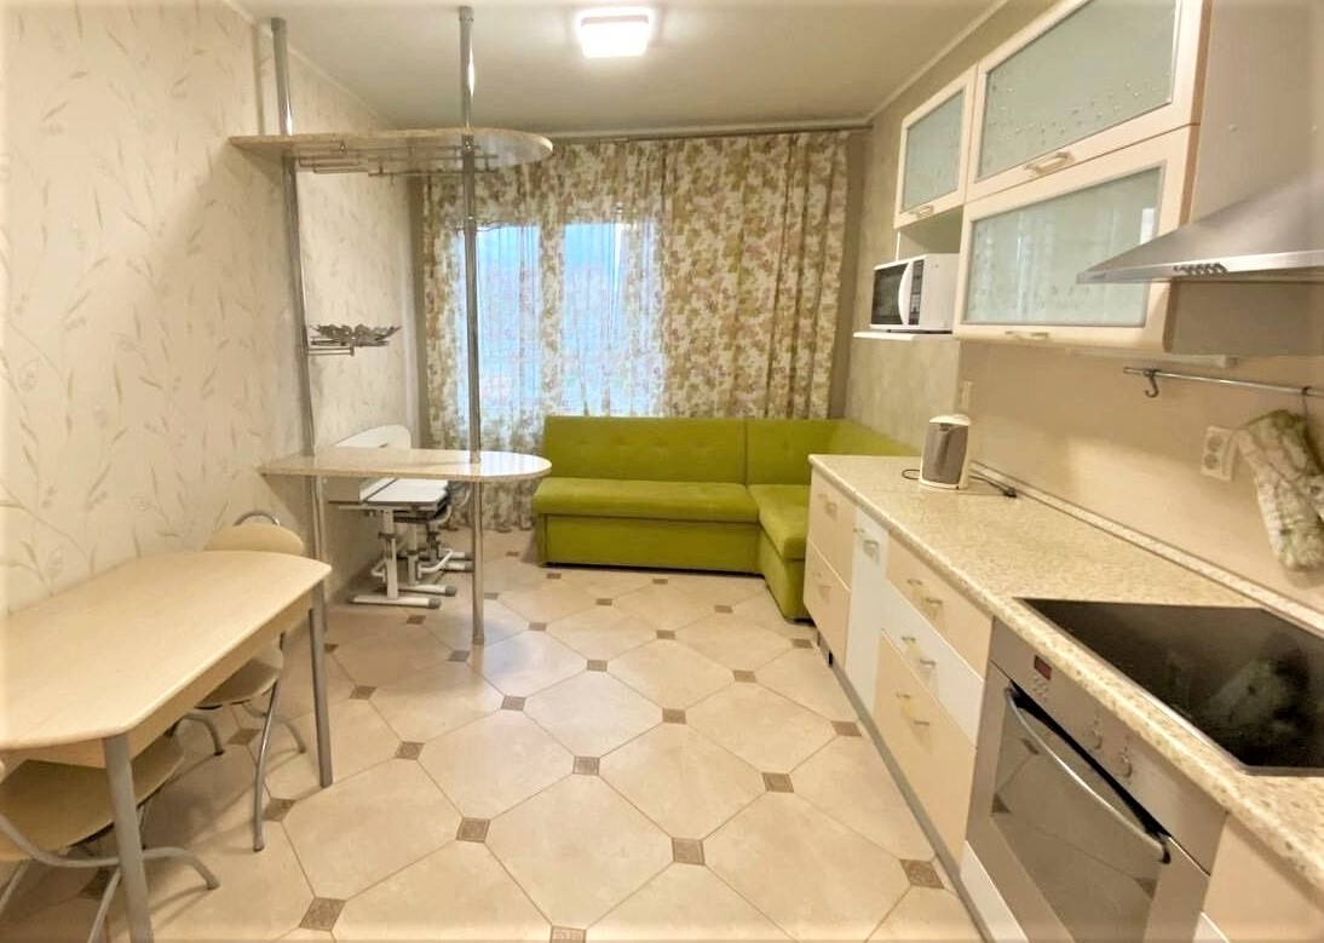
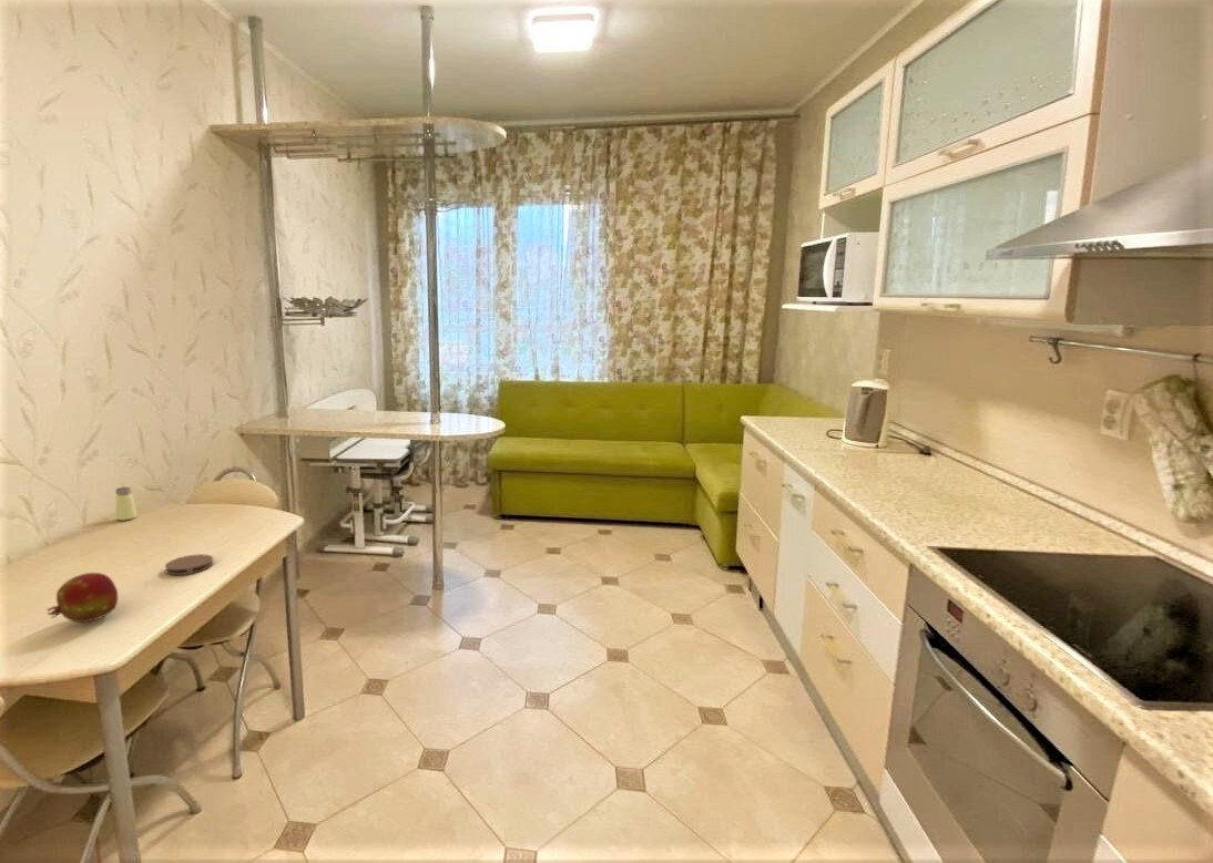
+ coaster [164,553,215,576]
+ fruit [45,572,119,624]
+ saltshaker [114,486,139,522]
